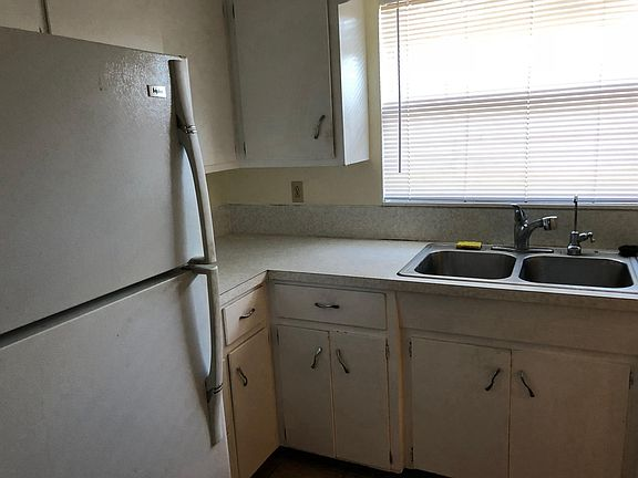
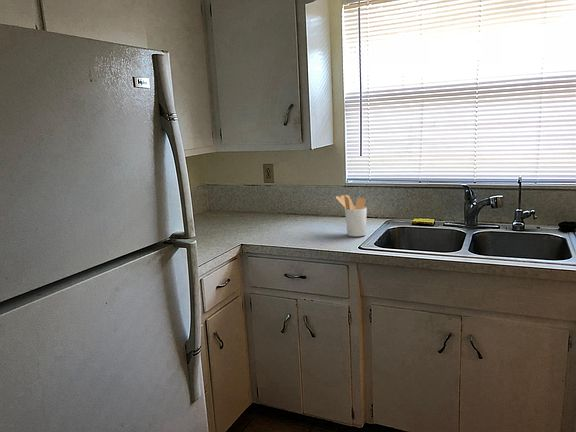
+ utensil holder [335,194,368,237]
